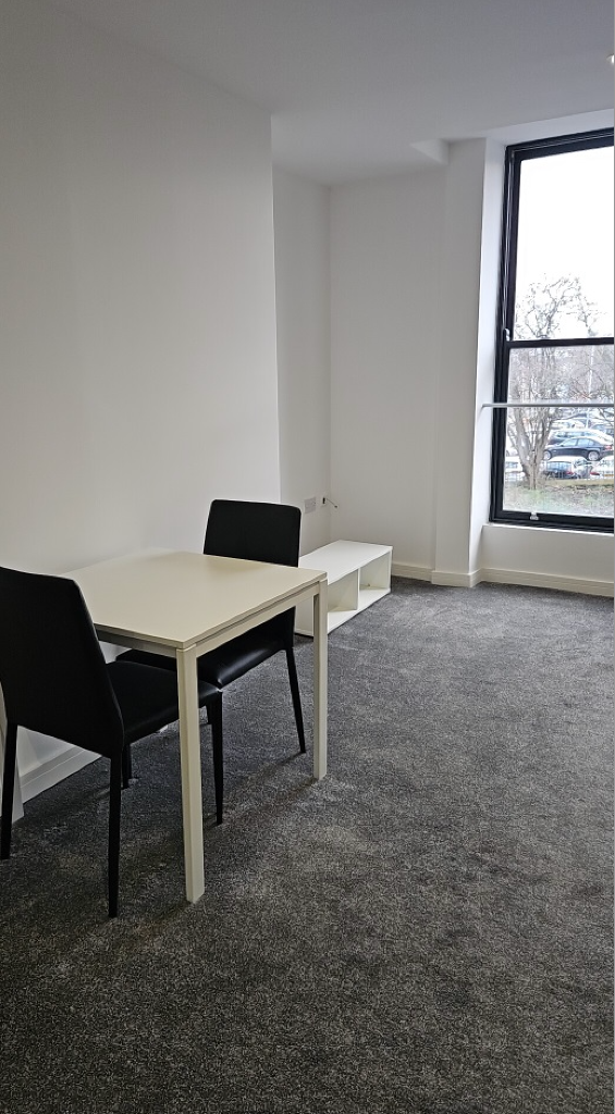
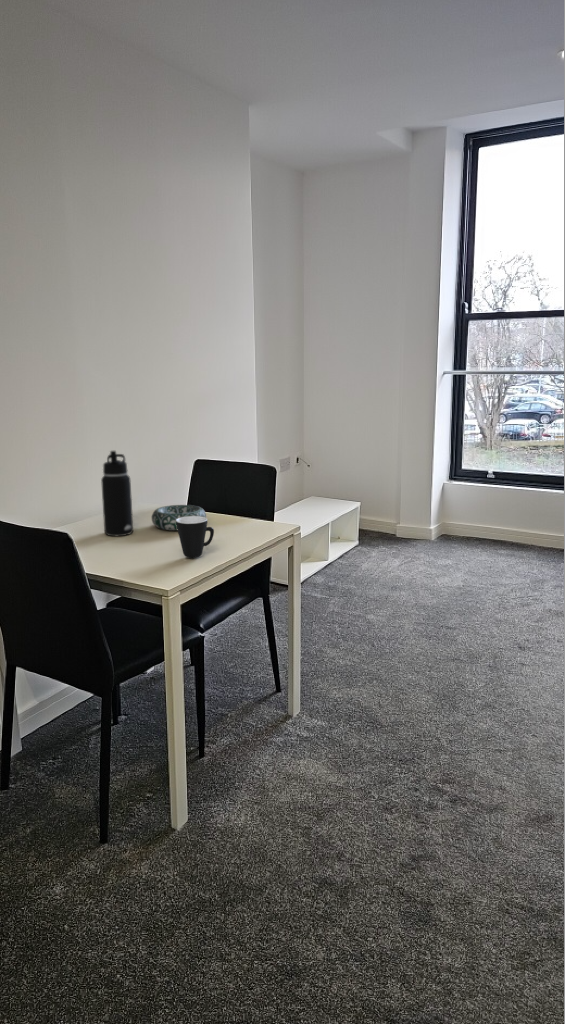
+ decorative bowl [151,504,207,531]
+ mug [176,516,215,559]
+ water bottle [100,450,134,537]
